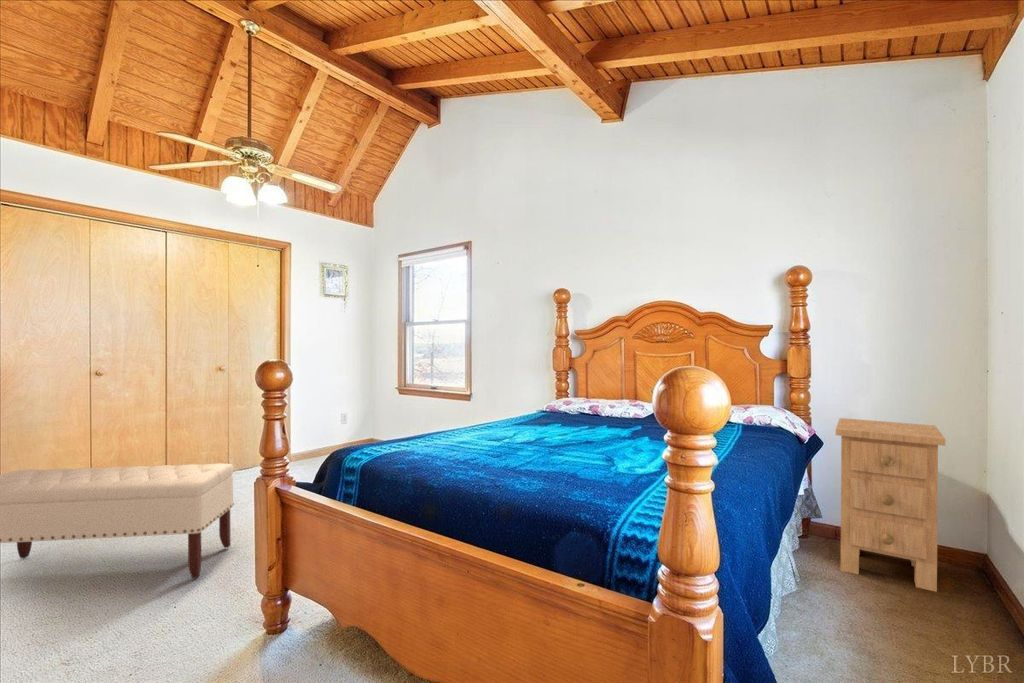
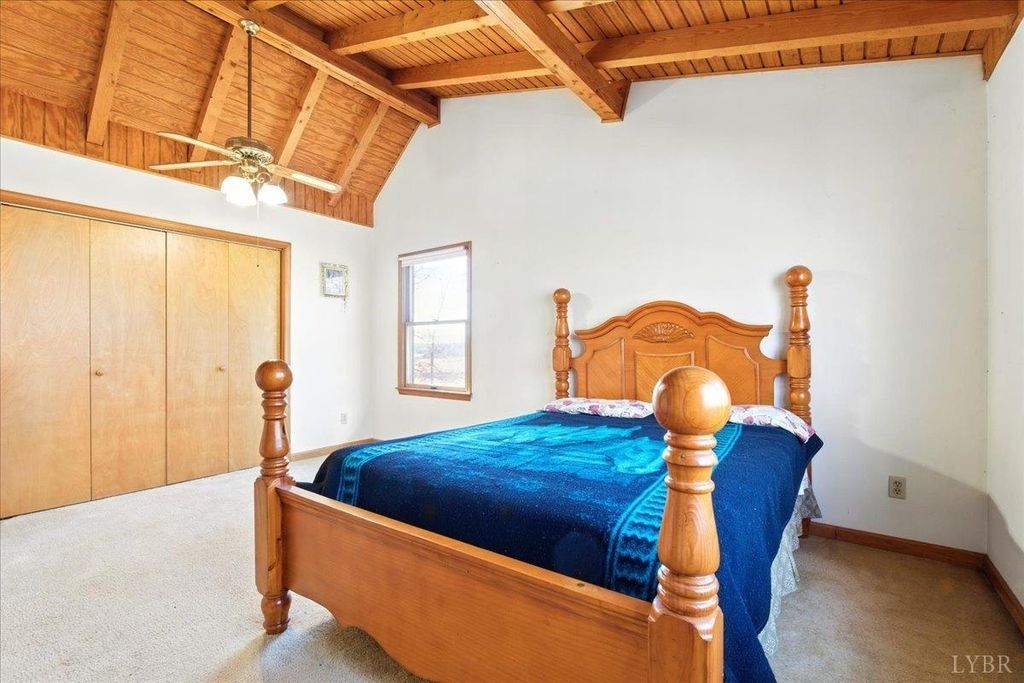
- bench [0,462,235,579]
- nightstand [835,417,946,593]
